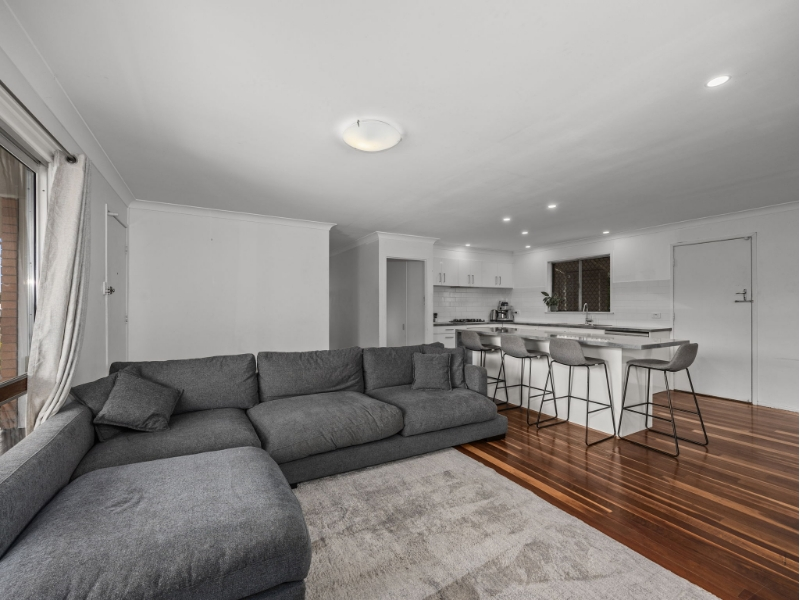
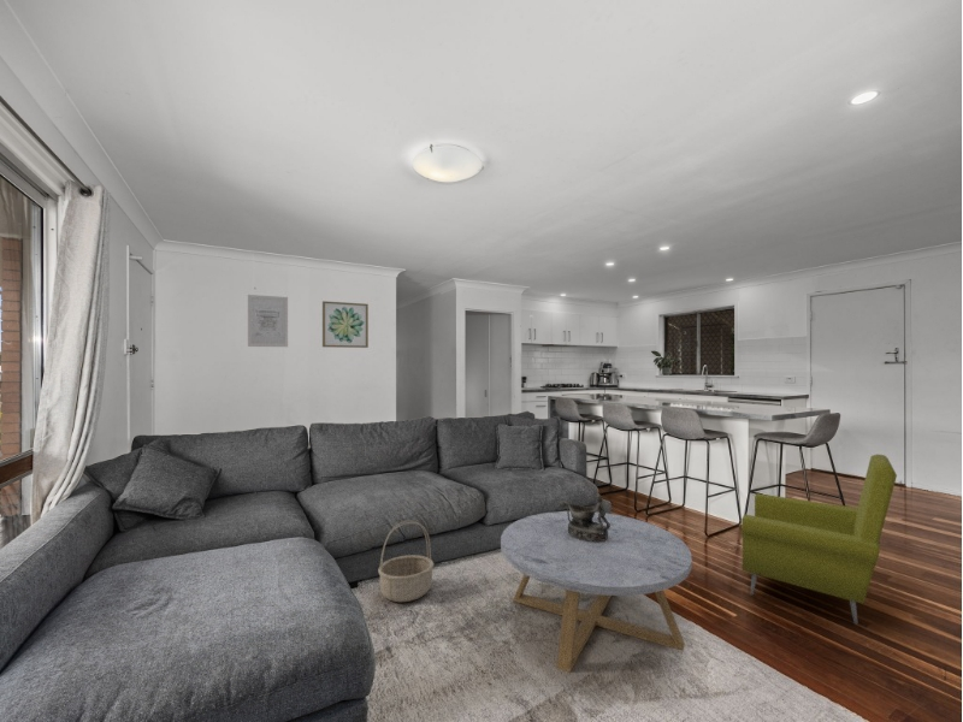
+ basket [377,520,435,603]
+ coffee table [500,510,693,674]
+ wall art [321,300,370,349]
+ armchair [740,454,898,626]
+ decorative bowl [559,492,610,542]
+ wall art [247,294,289,348]
